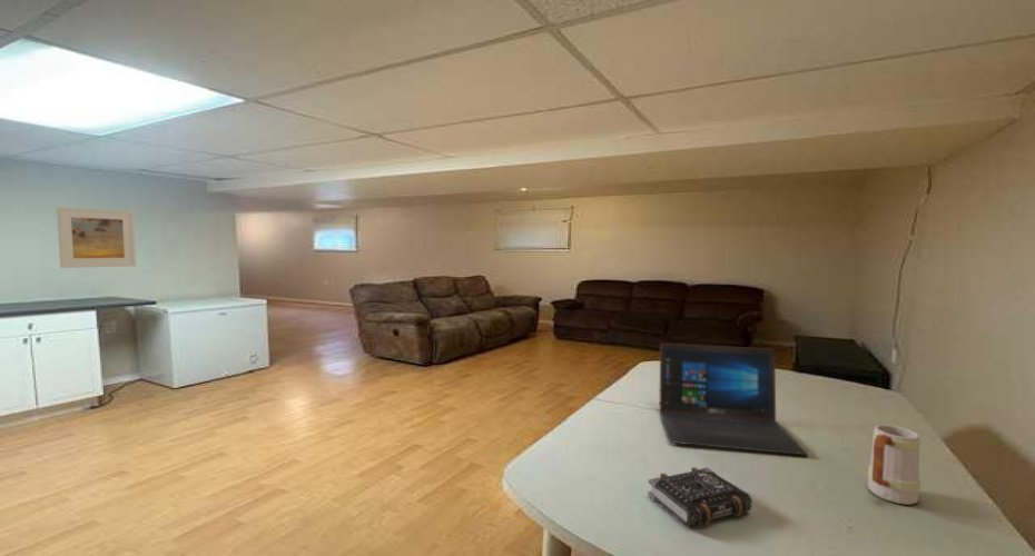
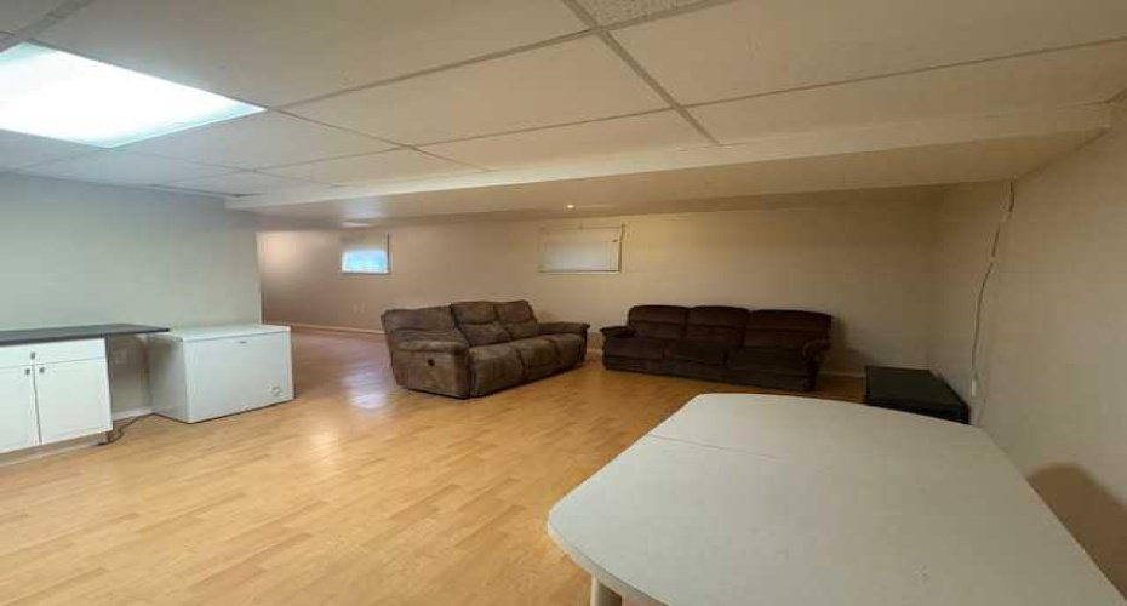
- laptop [658,342,809,456]
- mug [867,424,921,506]
- book [647,466,753,527]
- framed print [56,206,137,269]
